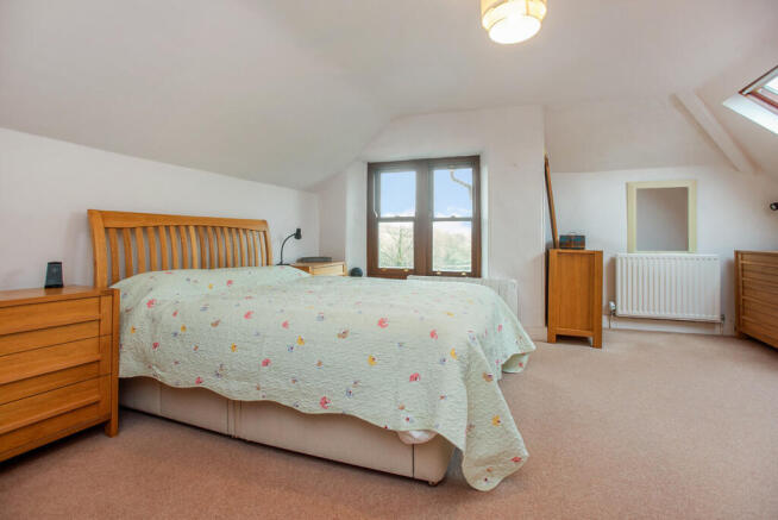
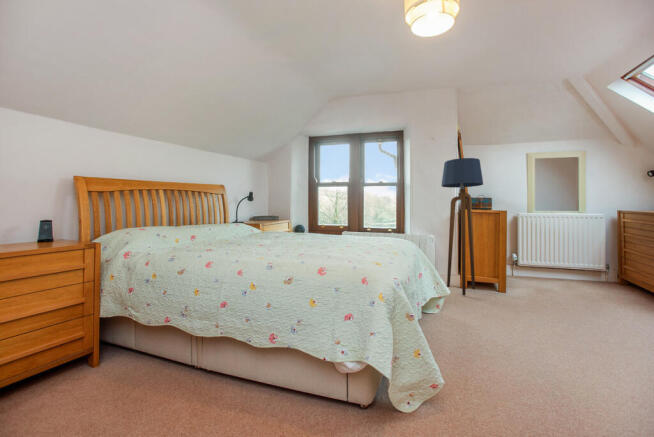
+ floor lamp [441,157,484,296]
